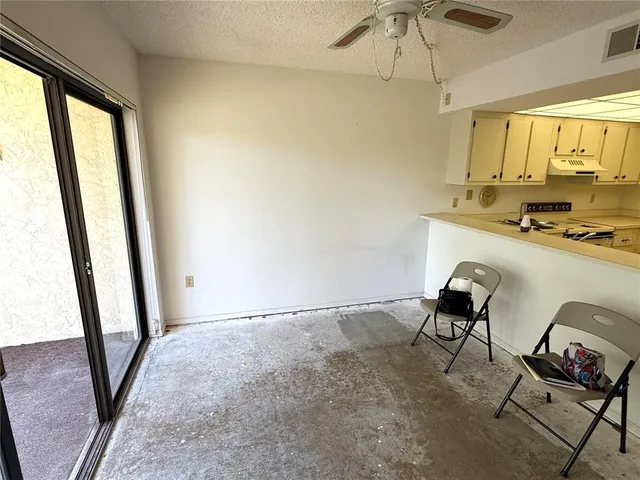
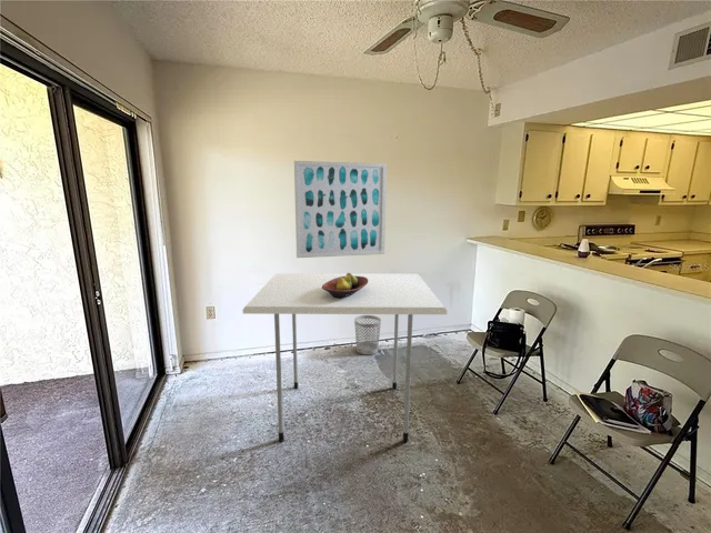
+ wall art [293,160,388,259]
+ wastebasket [353,314,382,355]
+ fruit bowl [322,272,369,299]
+ dining table [241,272,448,443]
